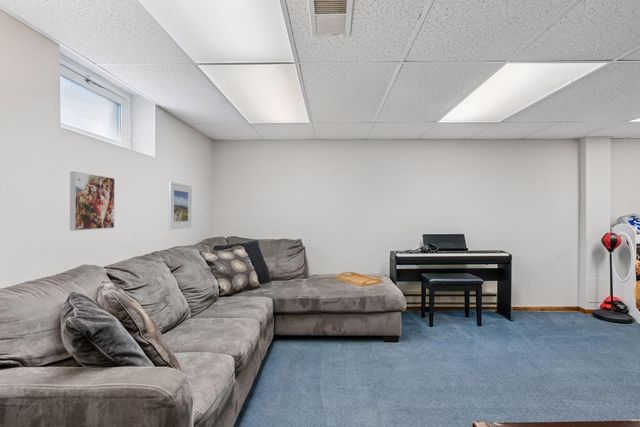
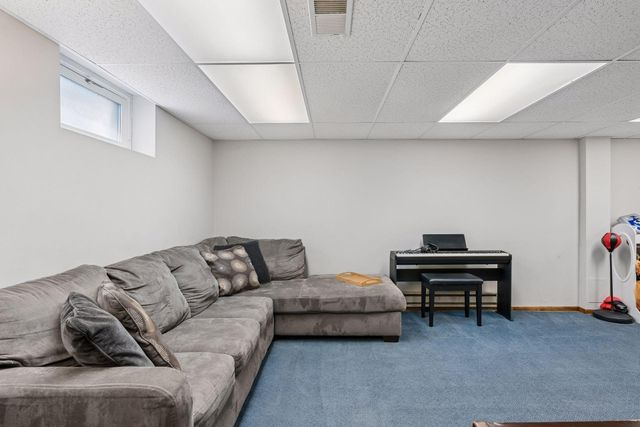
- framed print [167,181,193,231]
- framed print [69,171,116,232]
